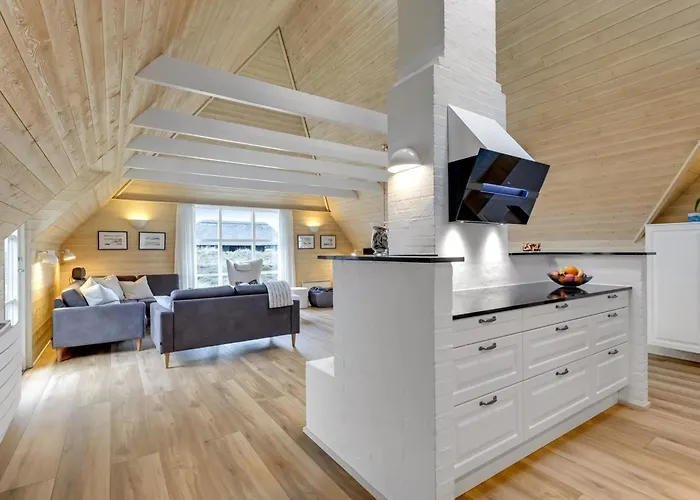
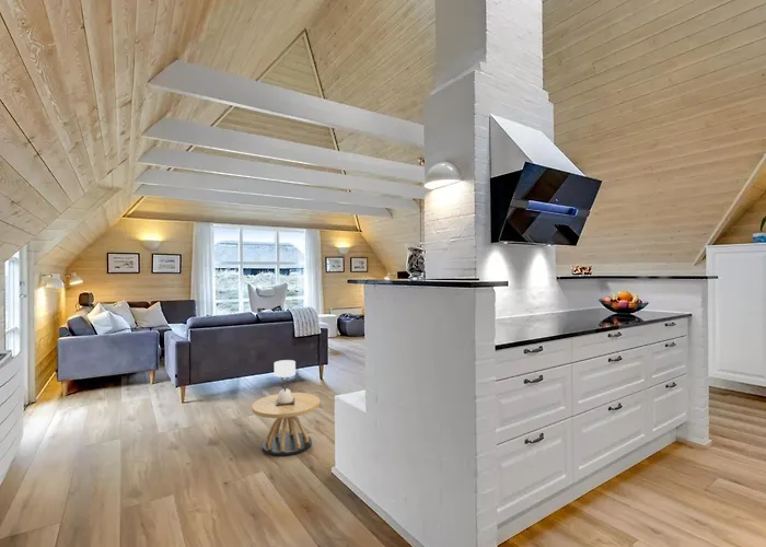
+ side table [251,359,322,457]
